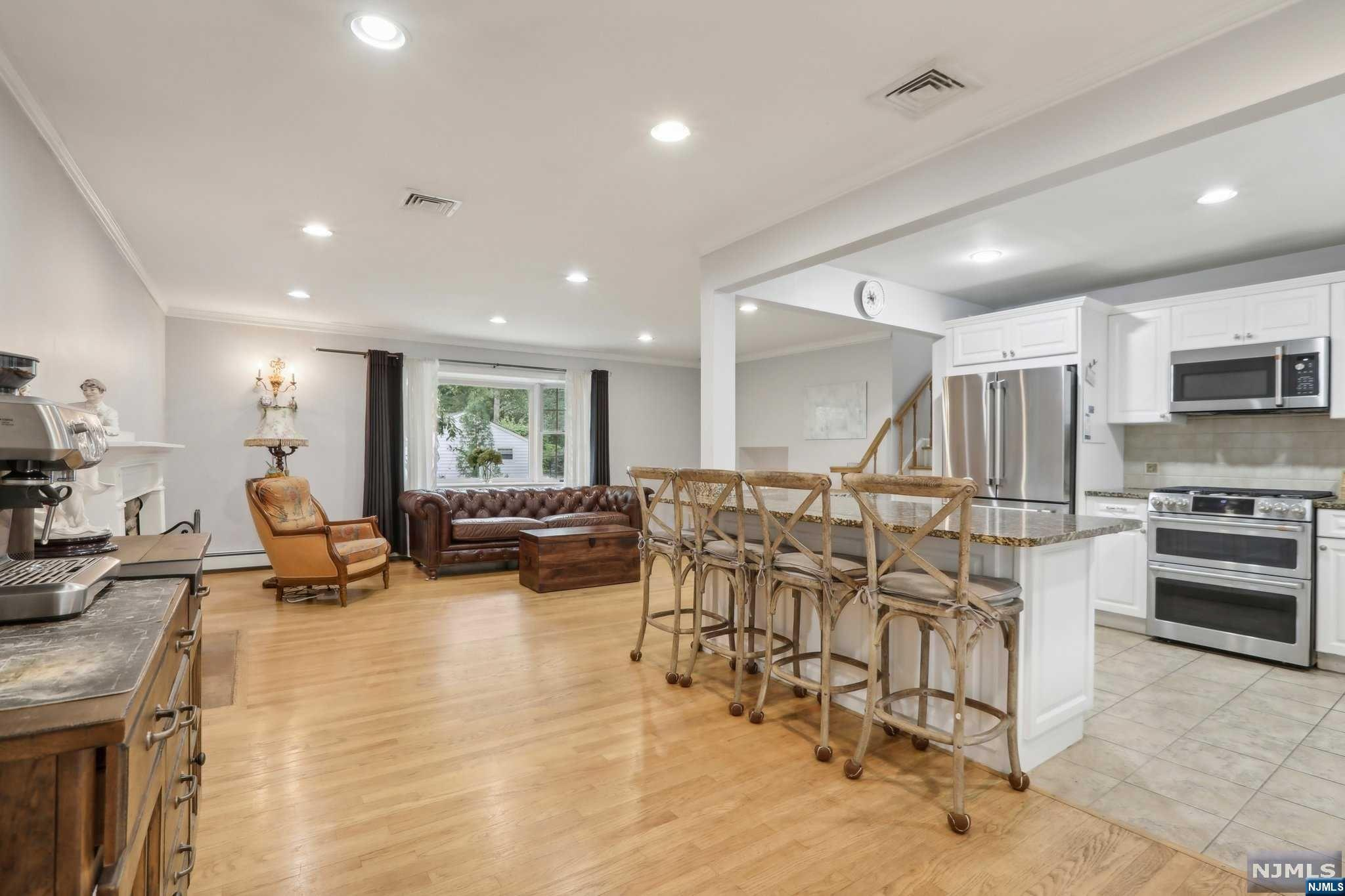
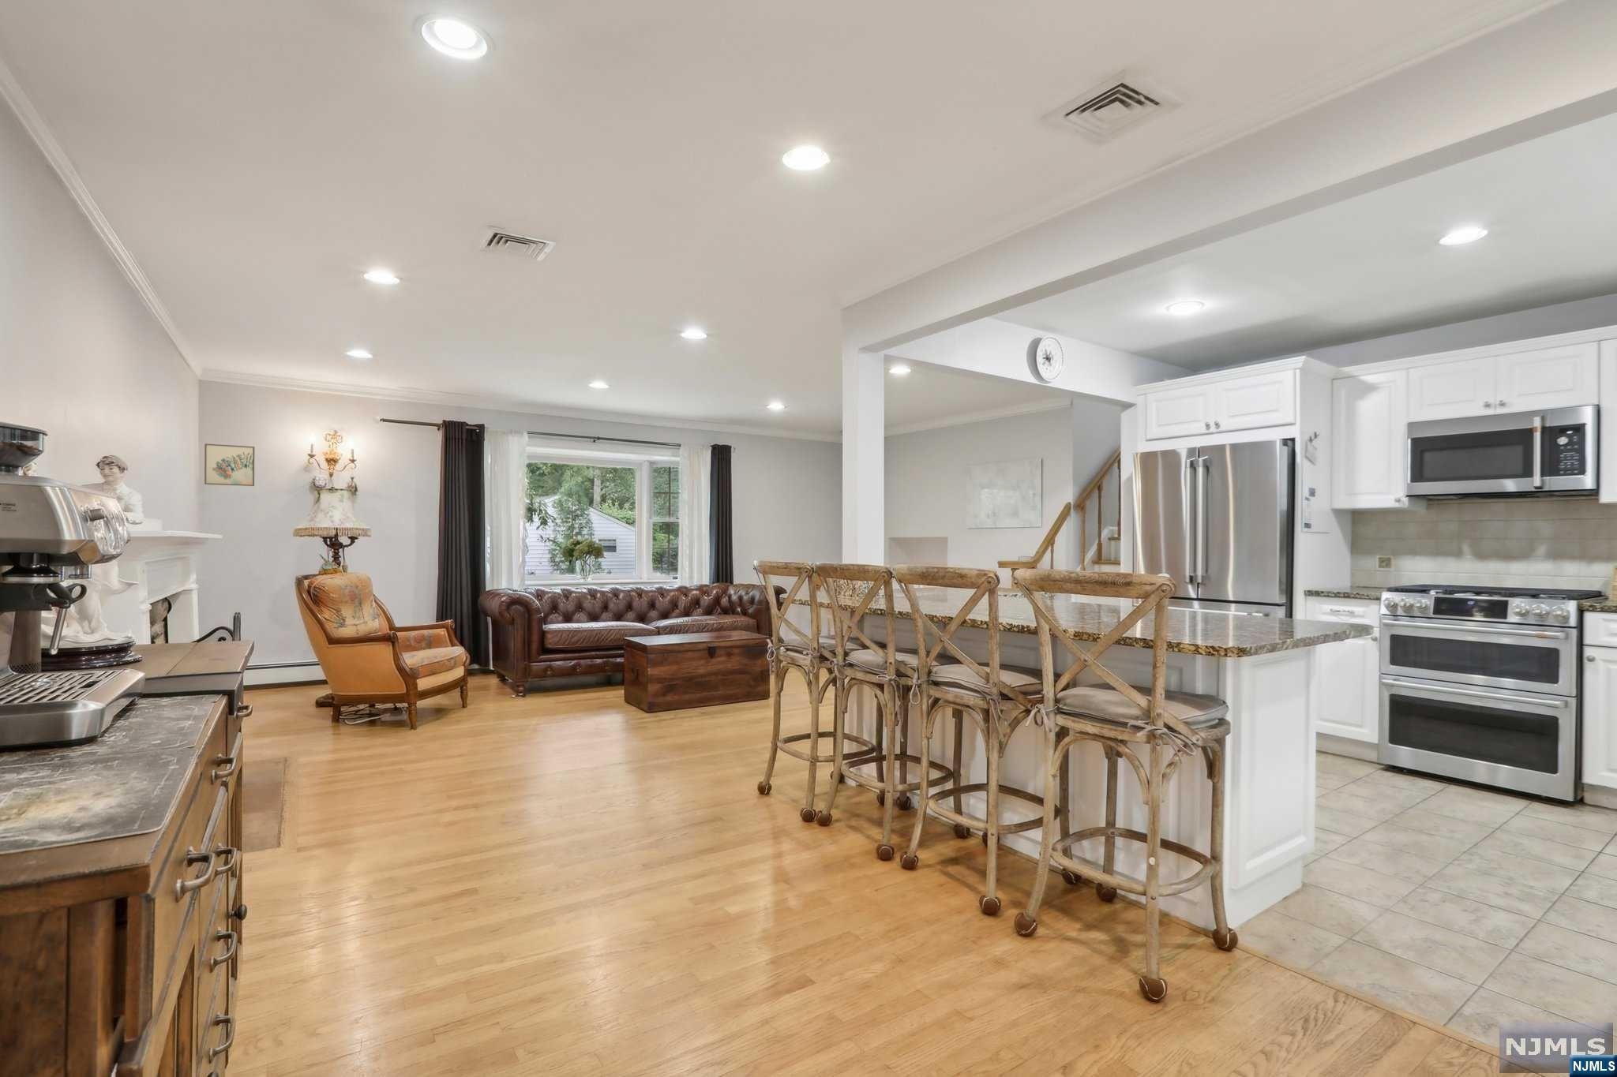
+ wall art [203,444,255,487]
